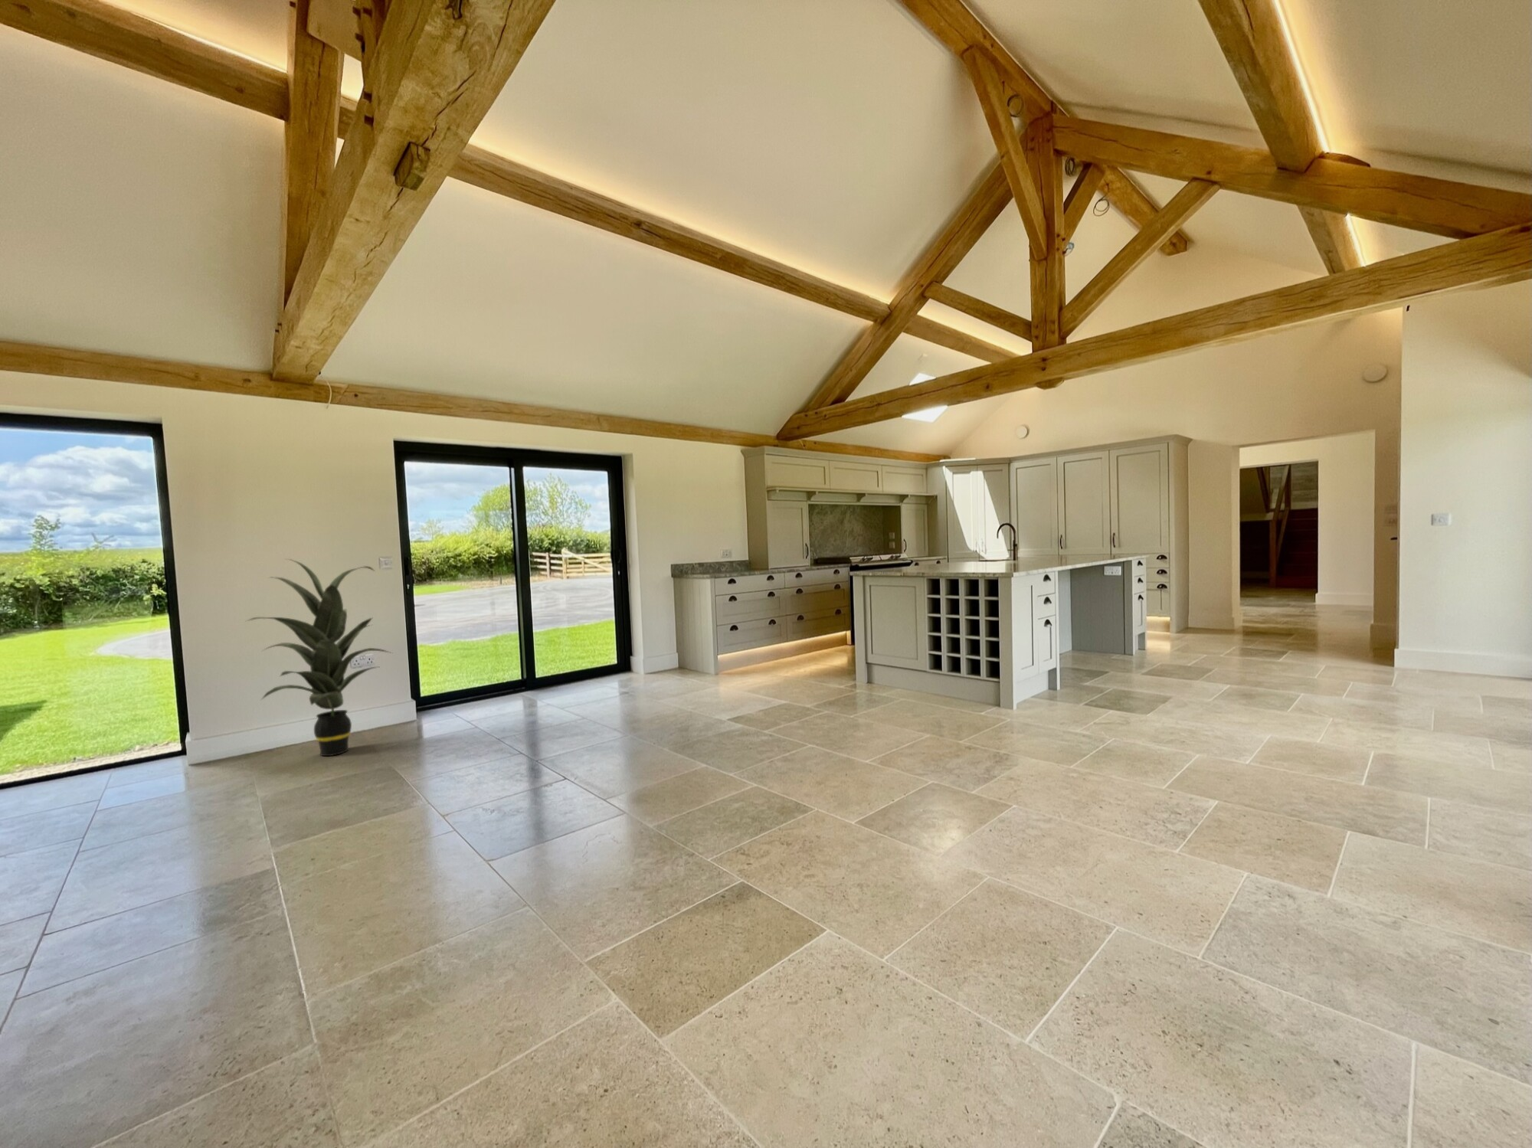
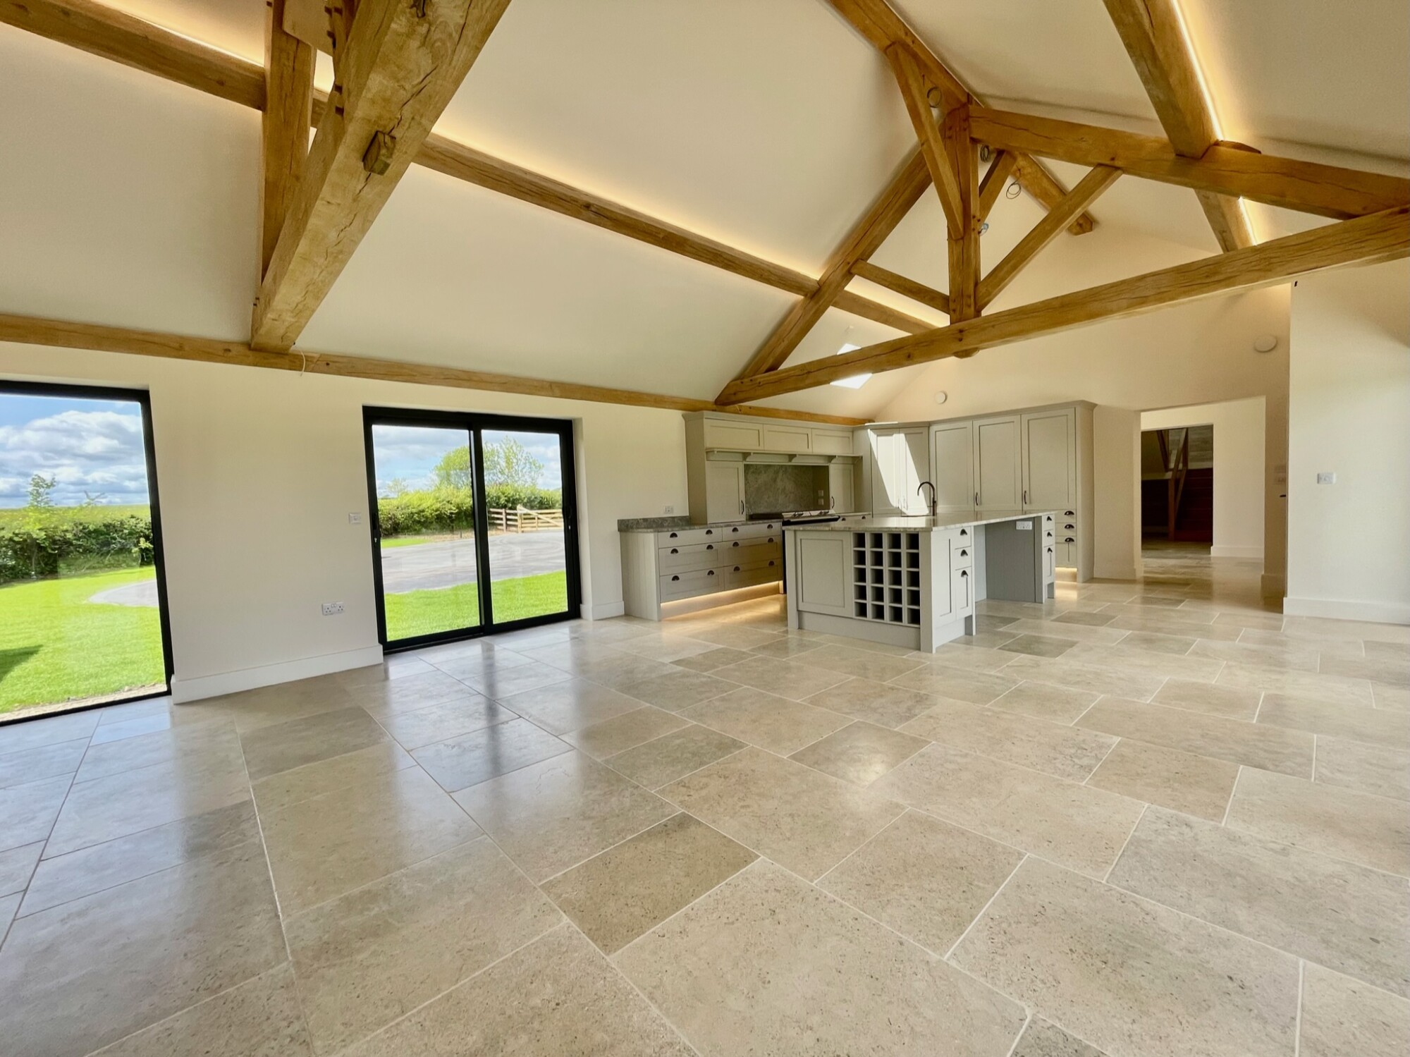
- indoor plant [245,558,393,756]
